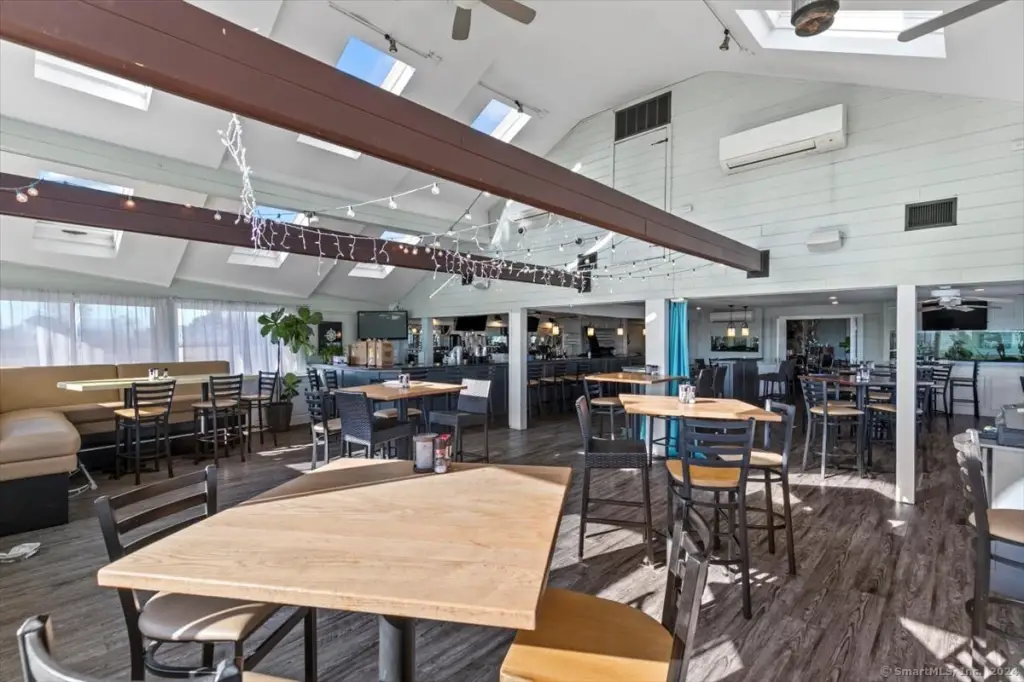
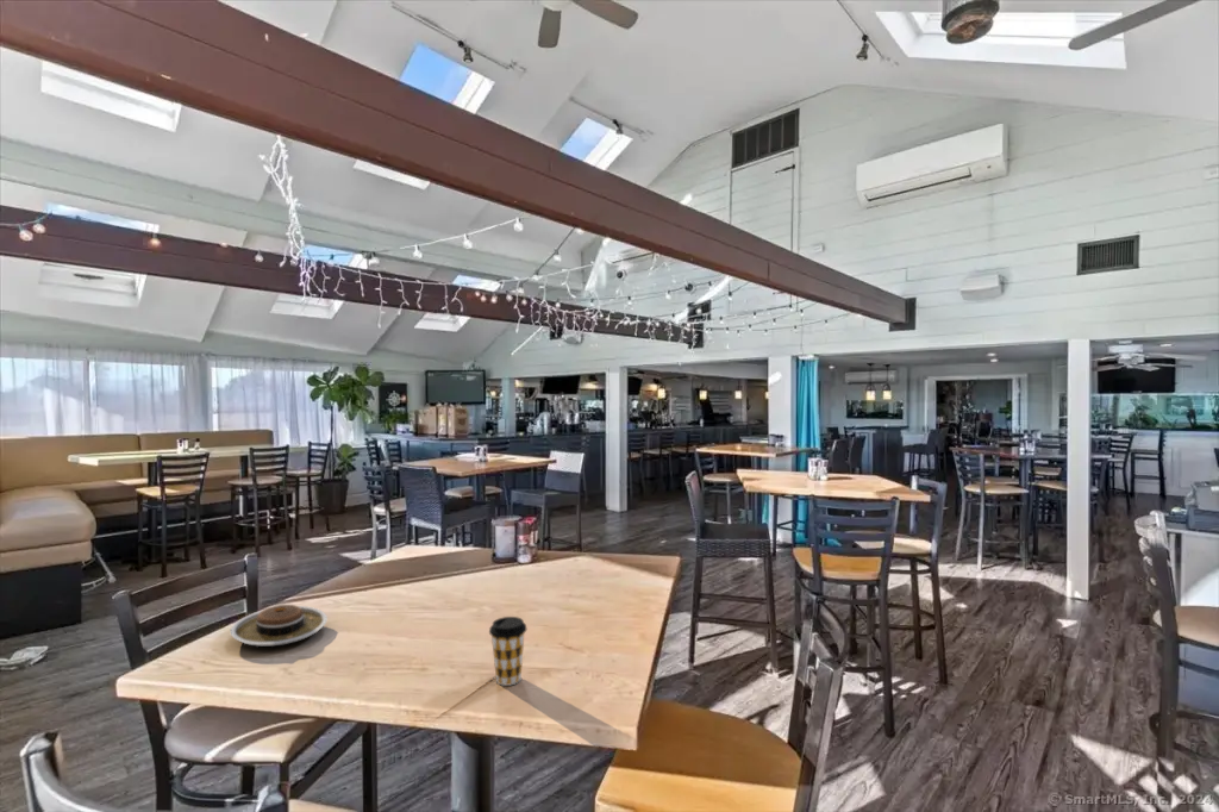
+ coffee cup [488,616,527,687]
+ plate [230,604,329,648]
